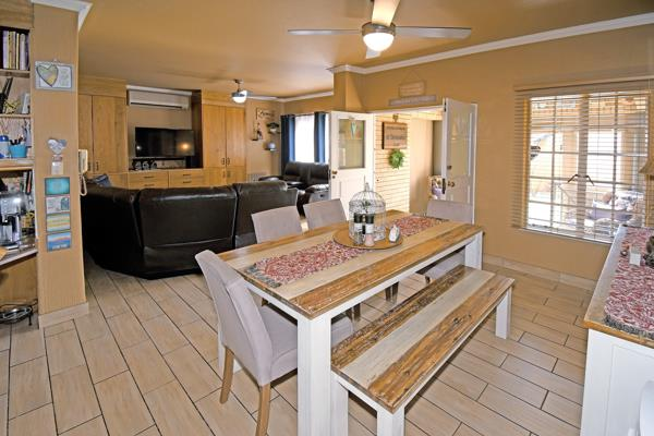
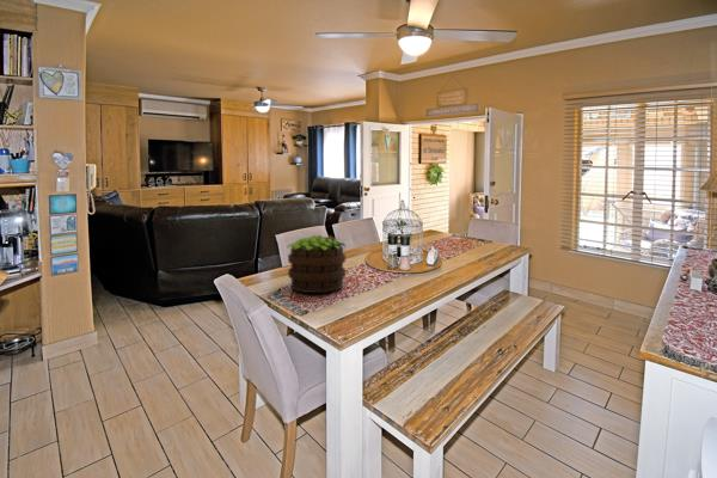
+ potted plant [287,234,347,294]
